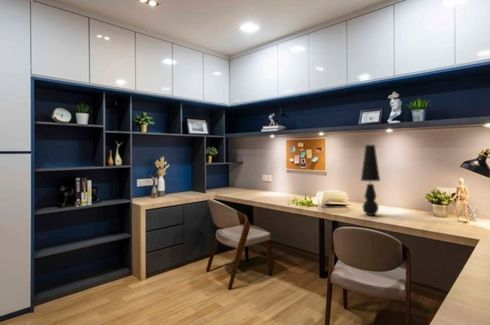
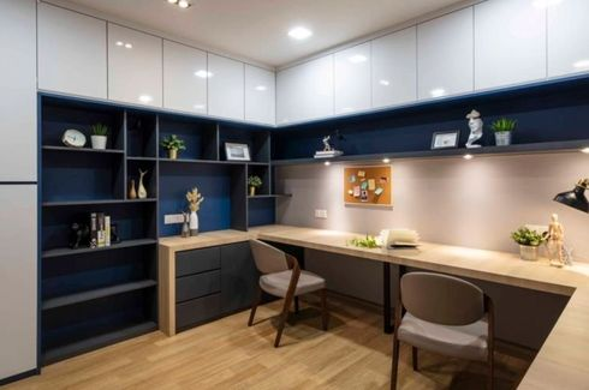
- table lamp [360,144,381,217]
